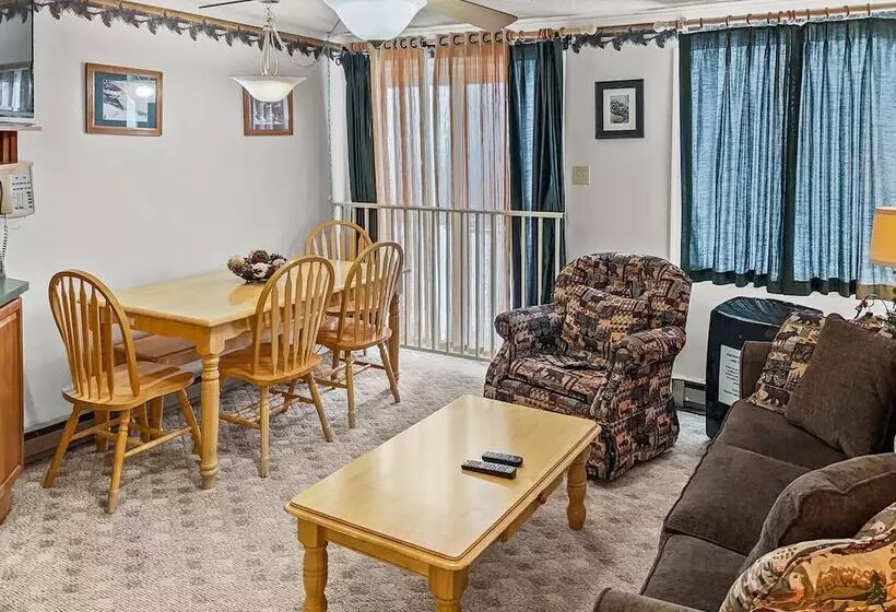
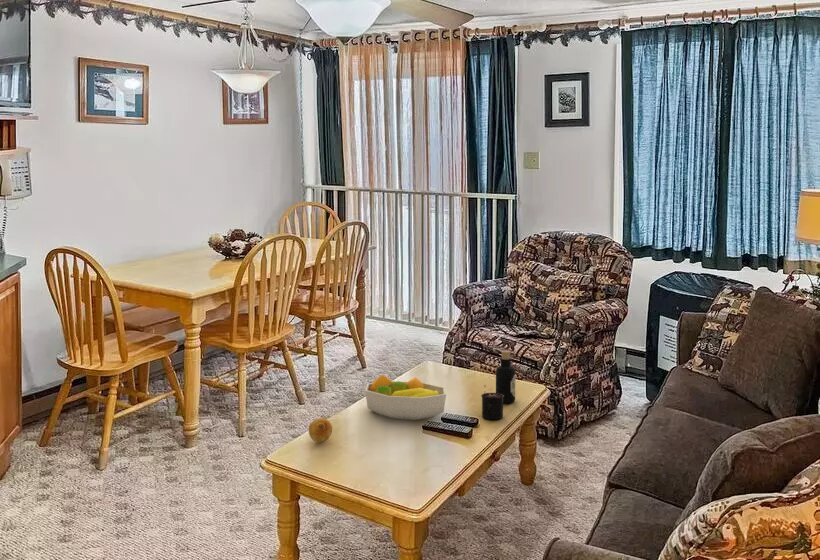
+ bottle [495,350,516,404]
+ fruit [308,417,333,443]
+ candle [480,384,504,420]
+ fruit bowl [364,374,447,421]
